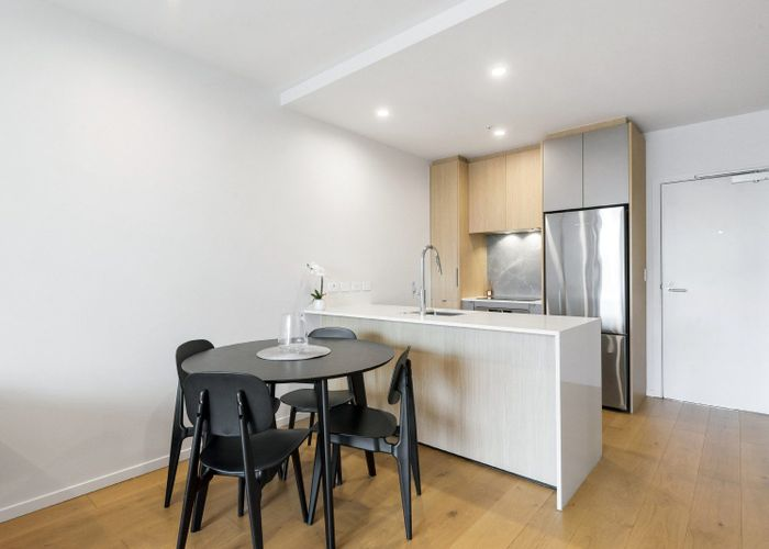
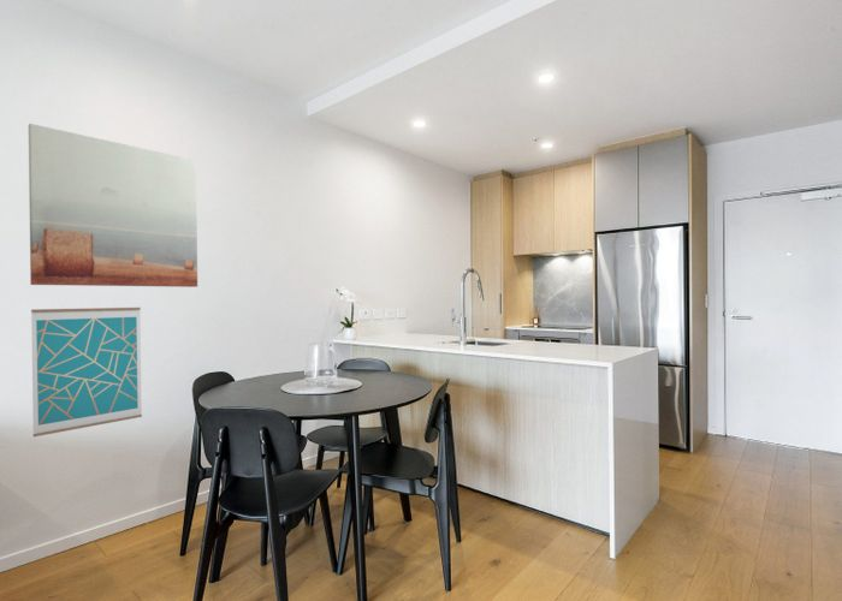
+ wall art [28,123,198,288]
+ wall art [30,307,143,438]
